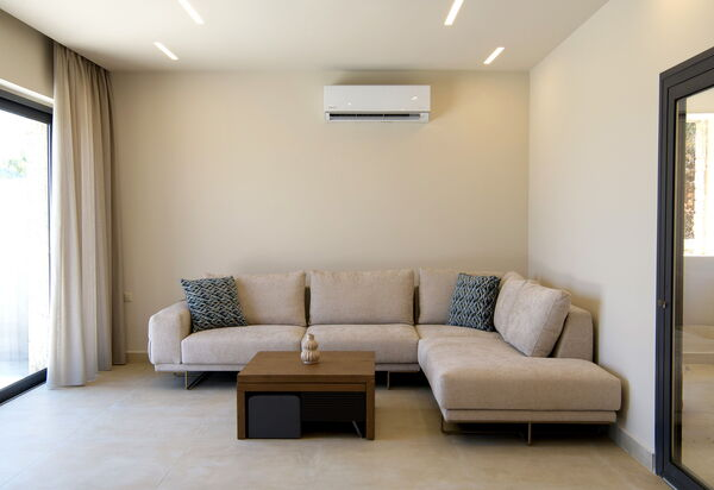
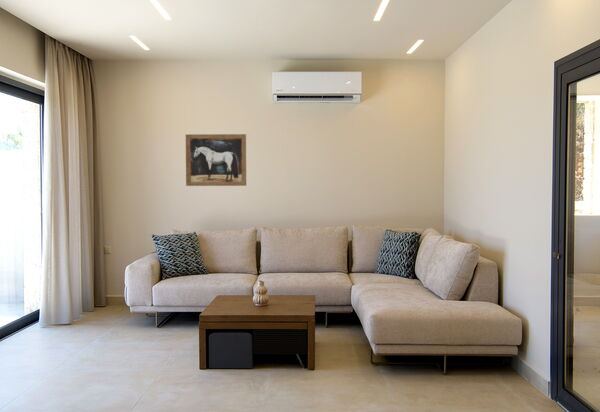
+ wall art [185,133,247,187]
